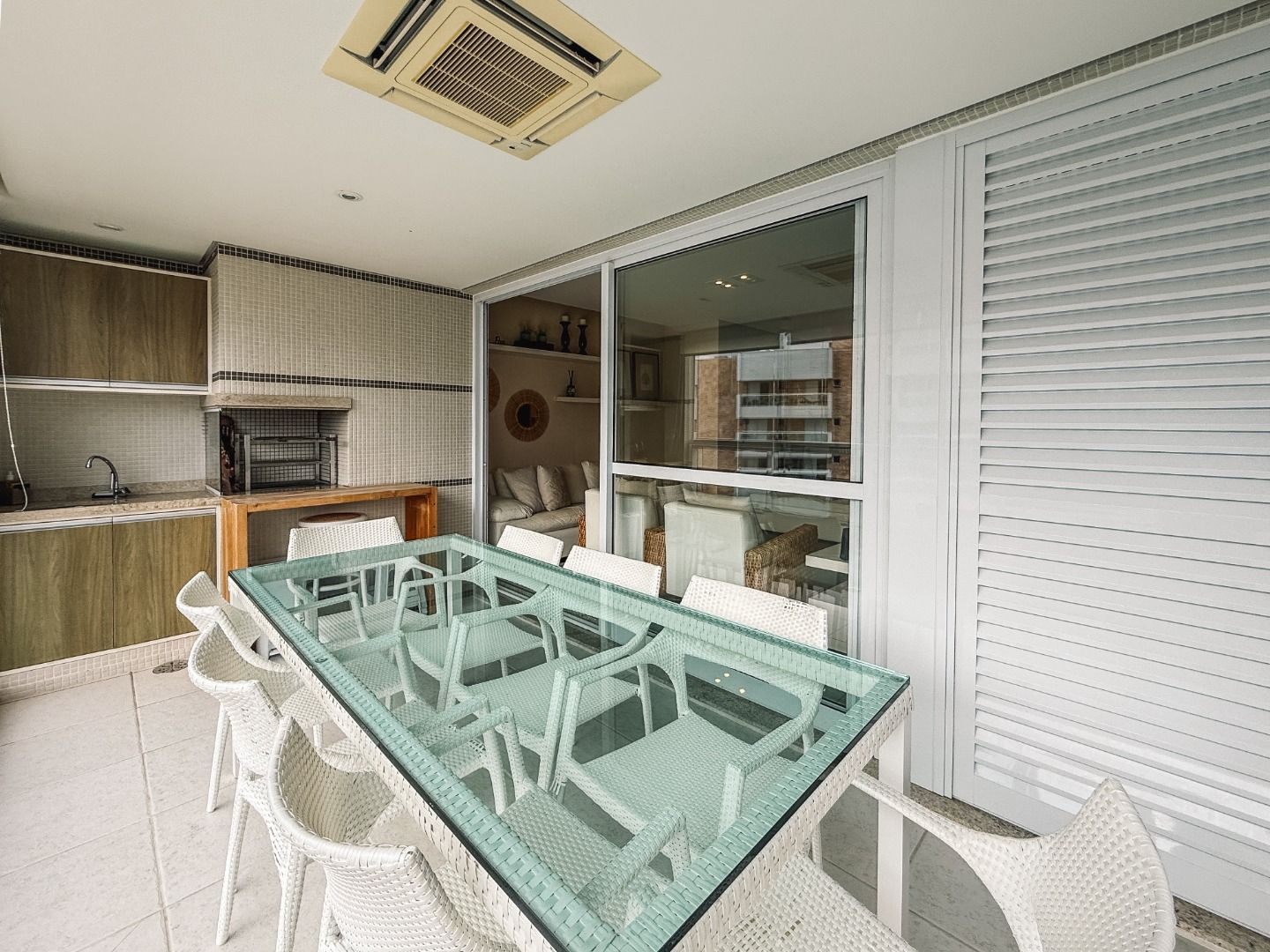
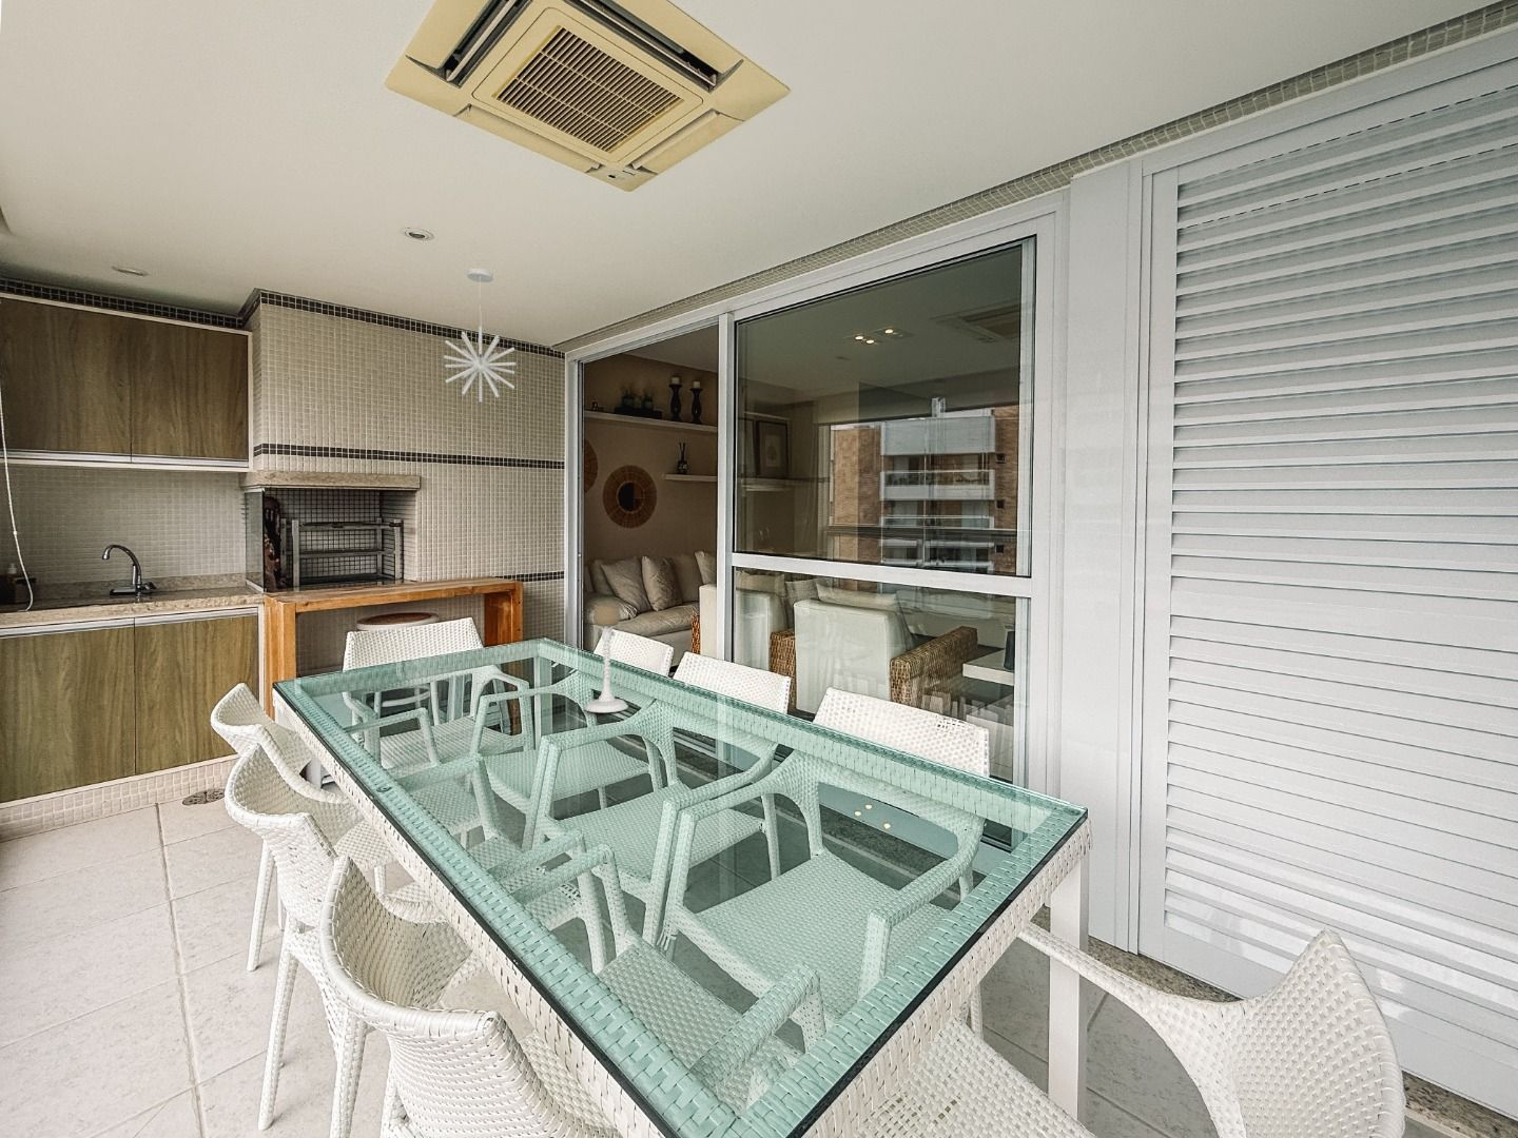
+ pendant light [442,268,518,403]
+ candle holder [584,602,630,714]
